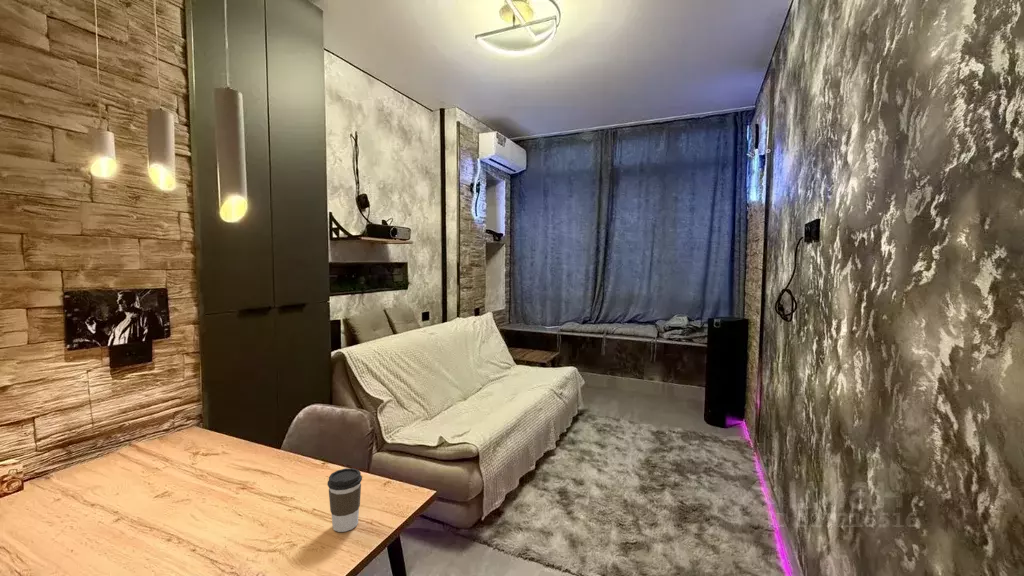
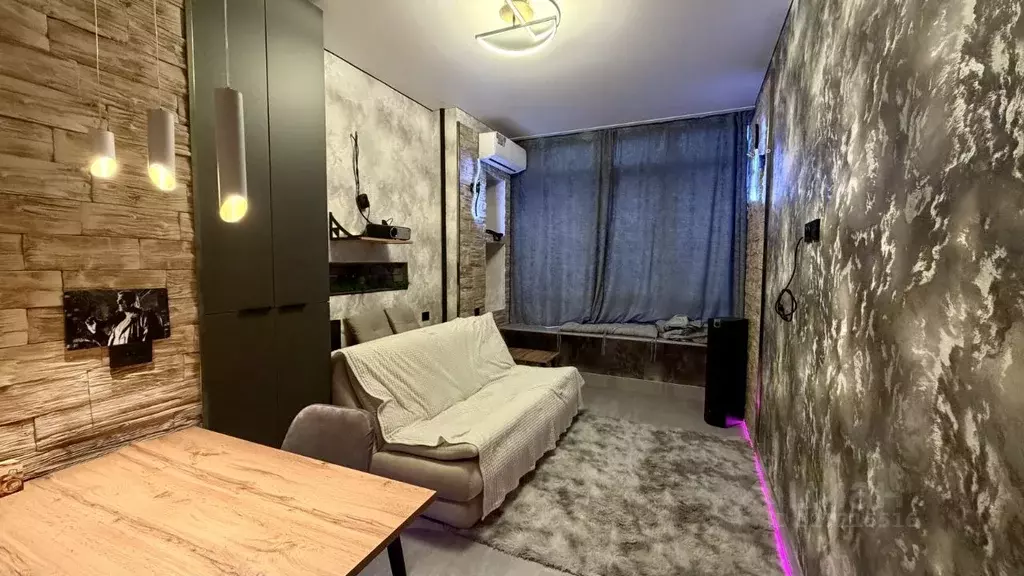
- coffee cup [327,467,363,533]
